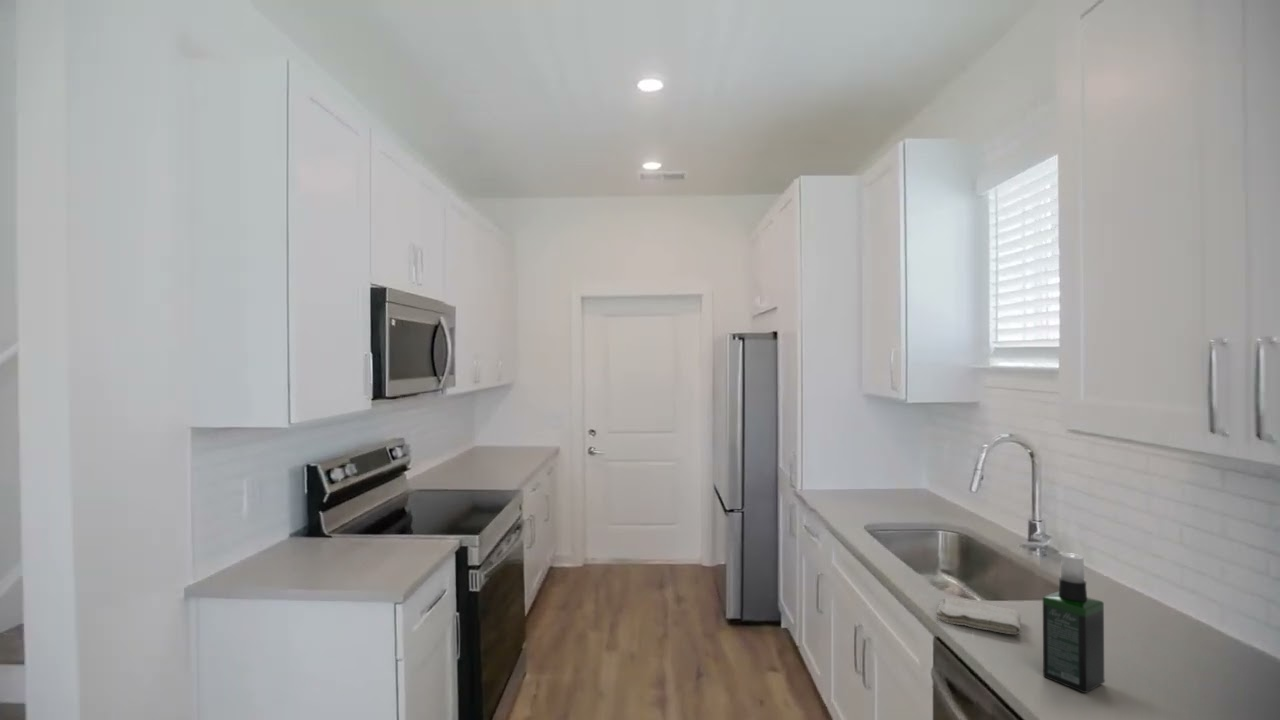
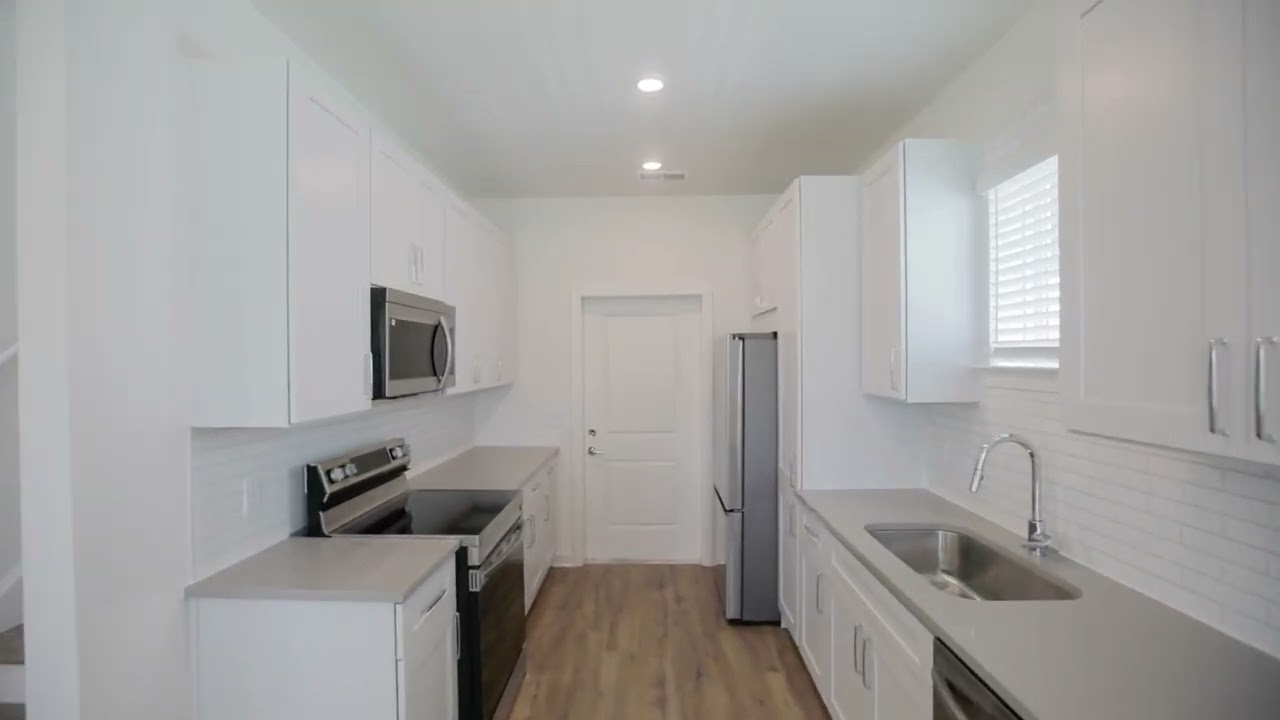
- spray bottle [1042,552,1105,694]
- washcloth [936,597,1022,635]
